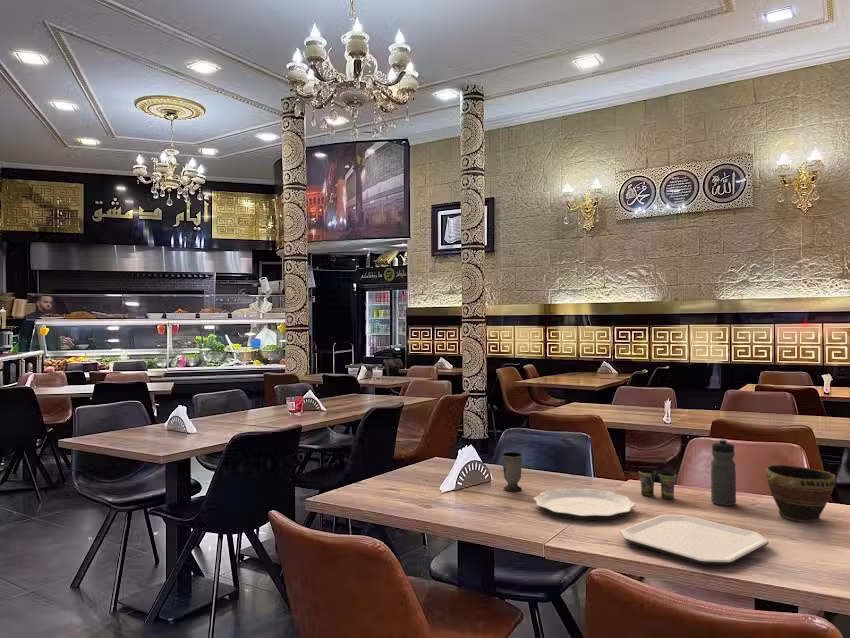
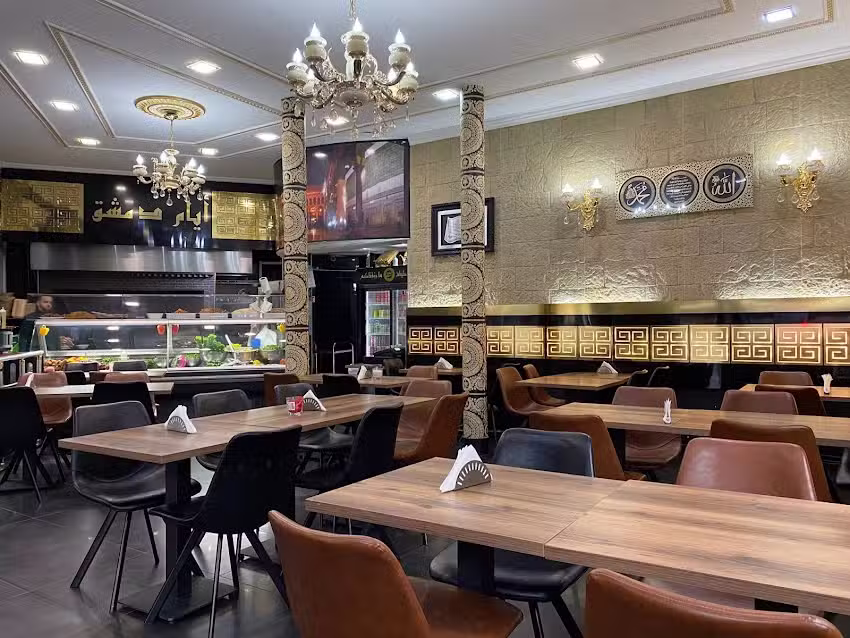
- bowl [765,464,837,523]
- plate [533,487,636,521]
- plate [619,514,770,565]
- water bottle [710,438,737,507]
- cup [638,469,678,500]
- cup [502,452,523,492]
